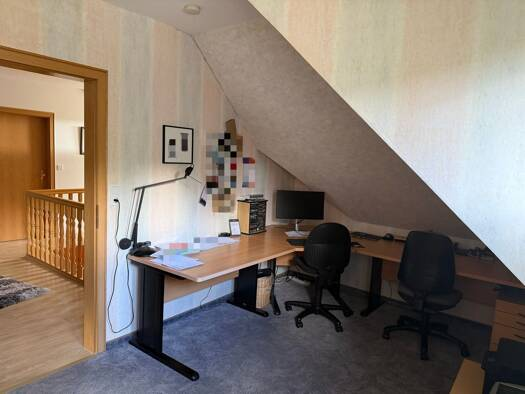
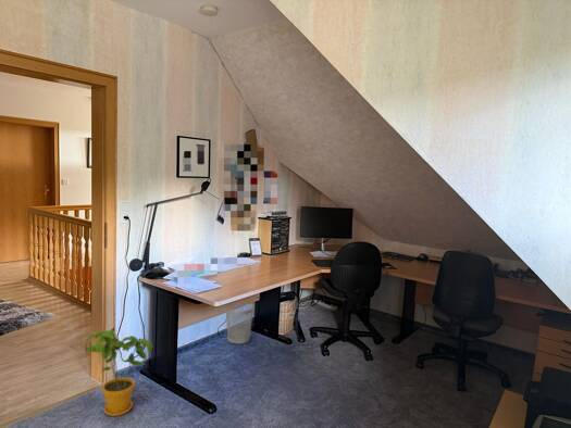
+ house plant [84,326,153,417]
+ wastebasket [225,303,255,345]
